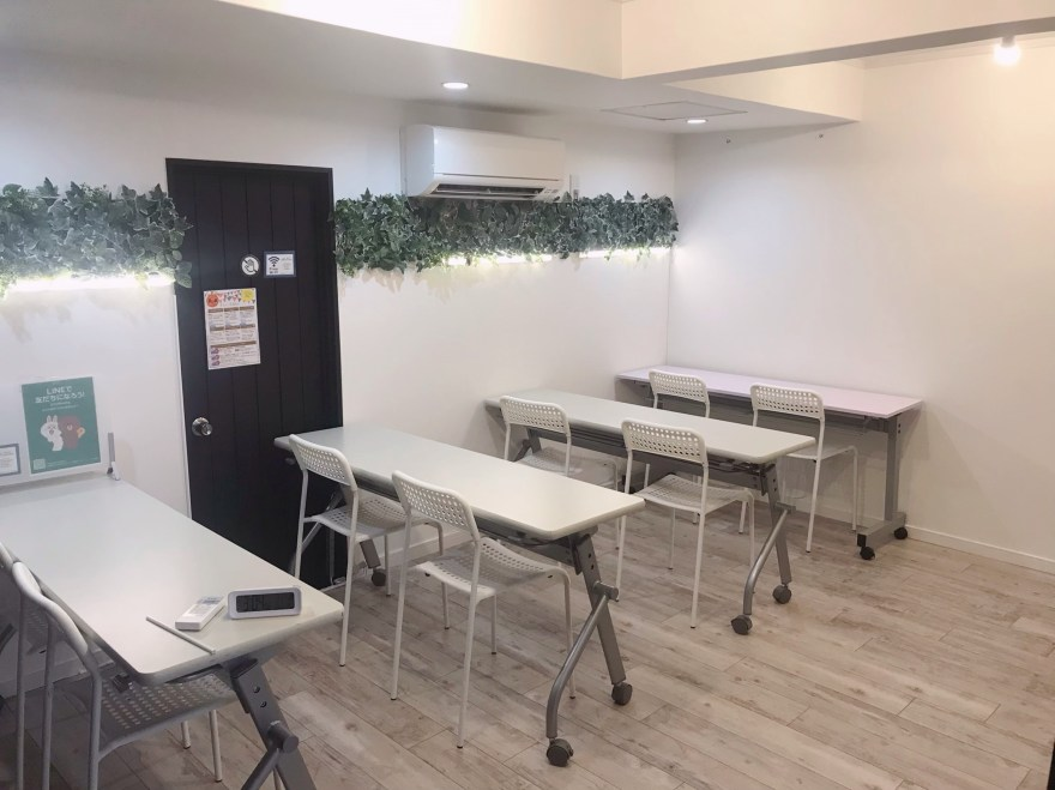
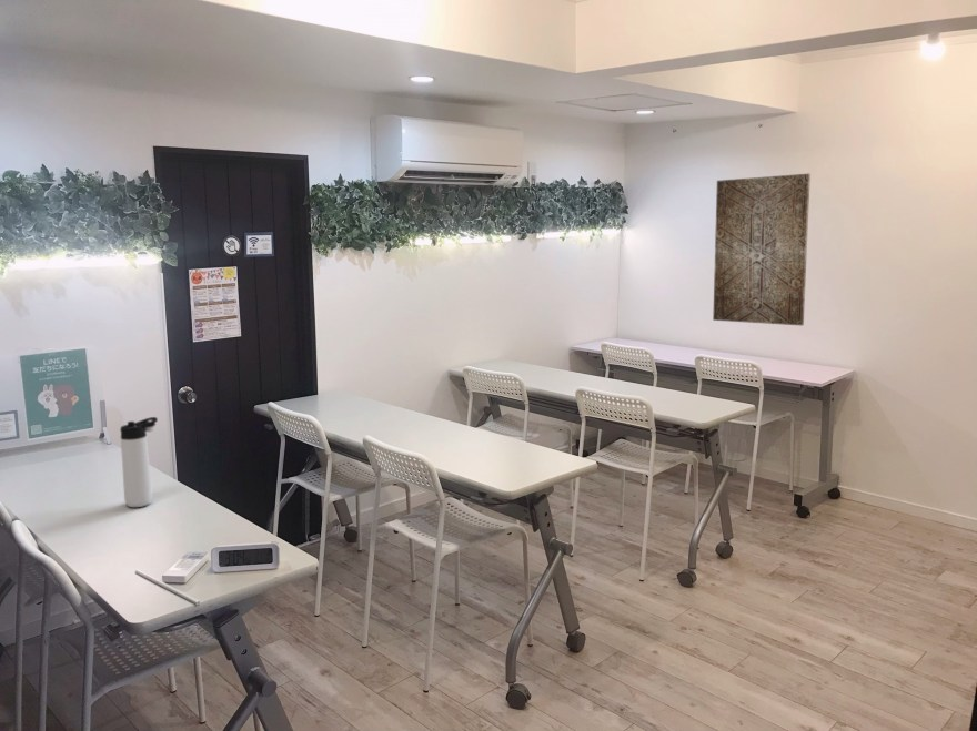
+ wall art [712,173,812,326]
+ thermos bottle [119,416,159,508]
